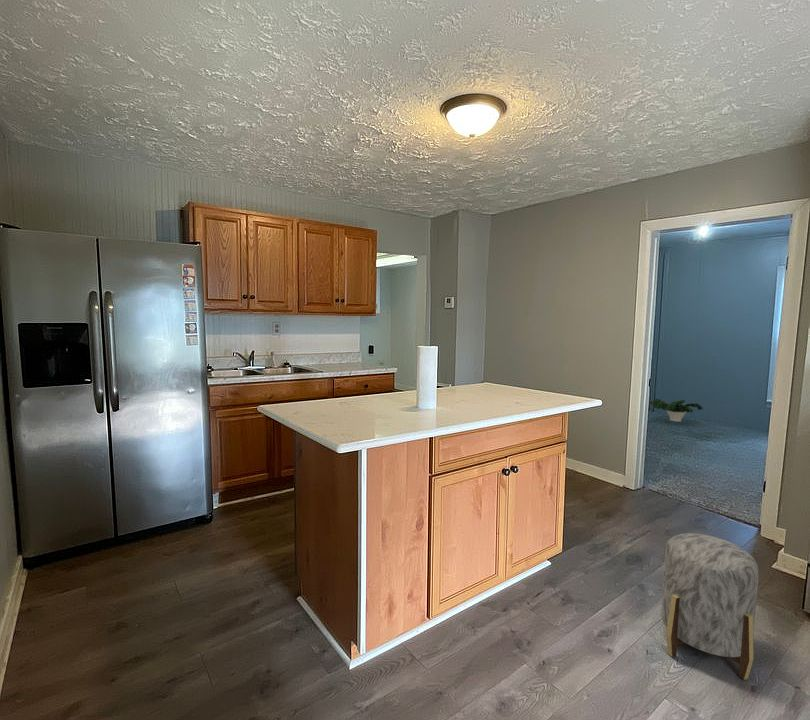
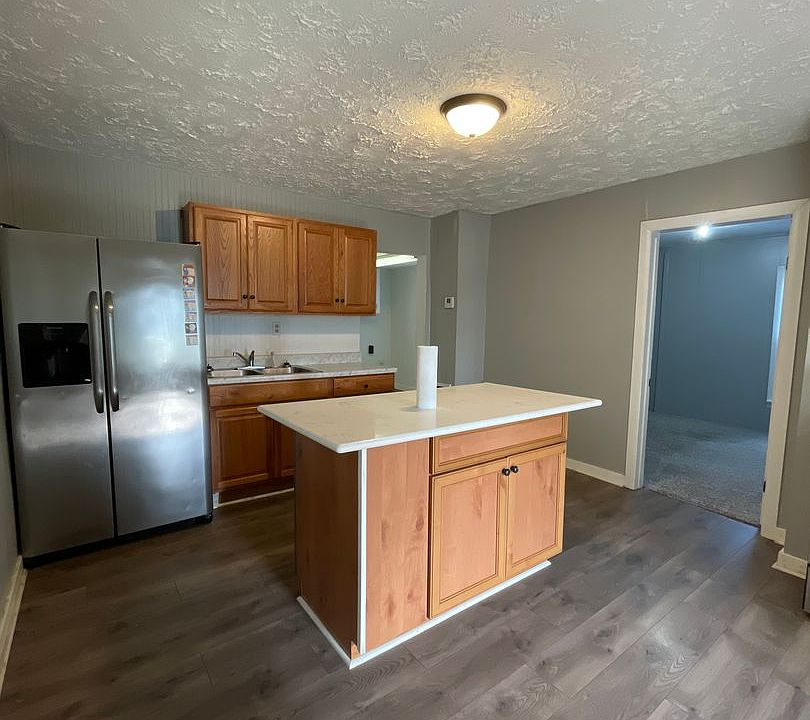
- potted plant [649,398,704,423]
- stool [660,532,760,681]
